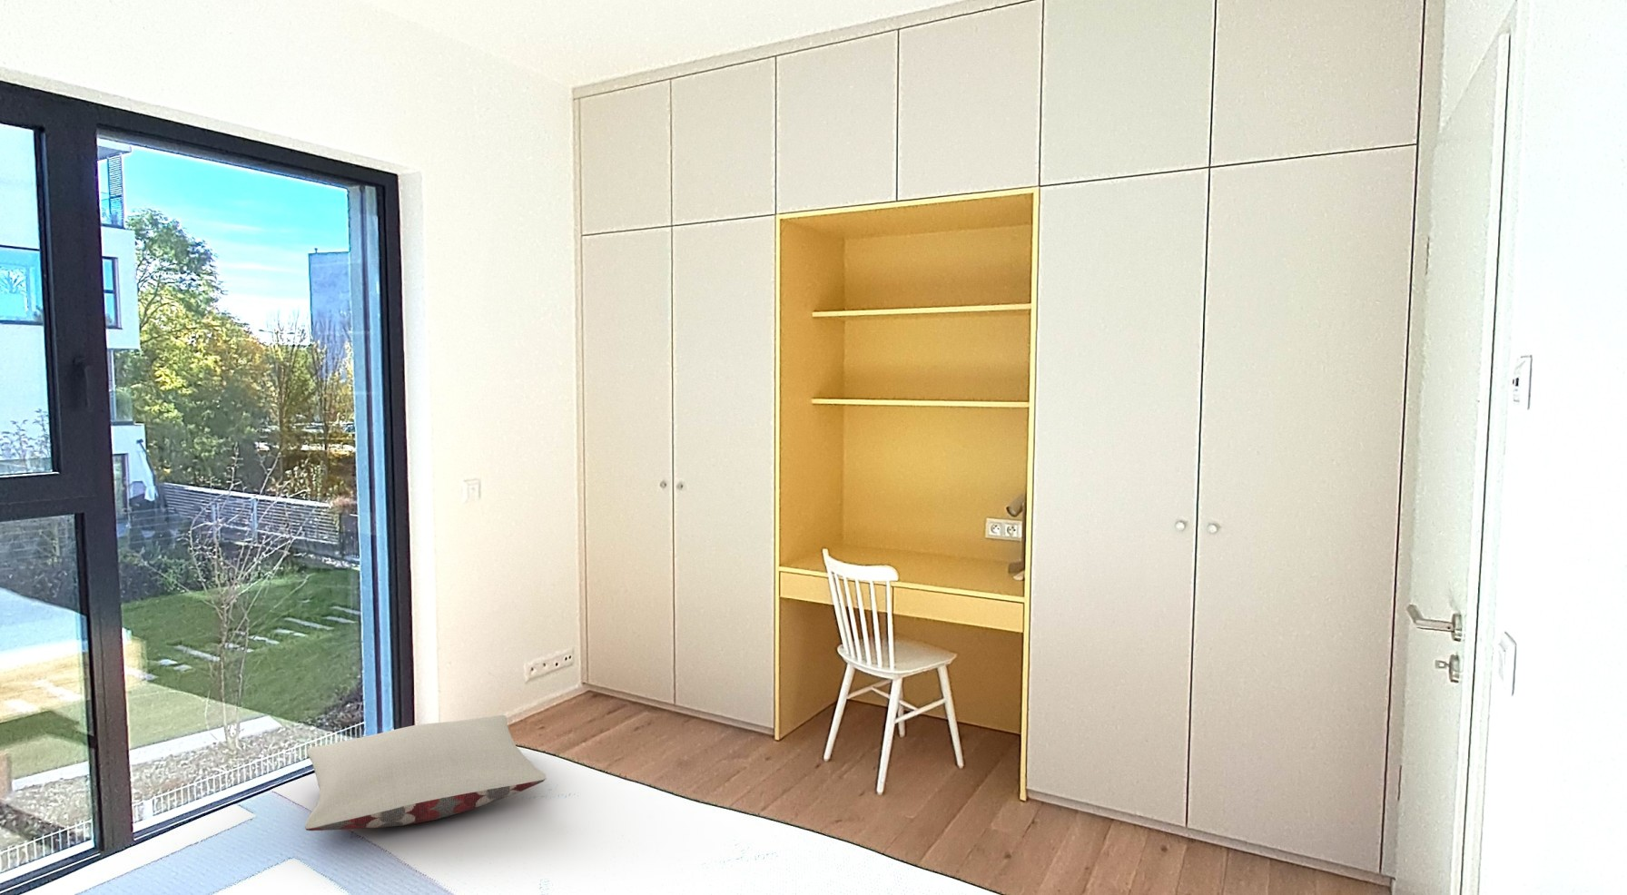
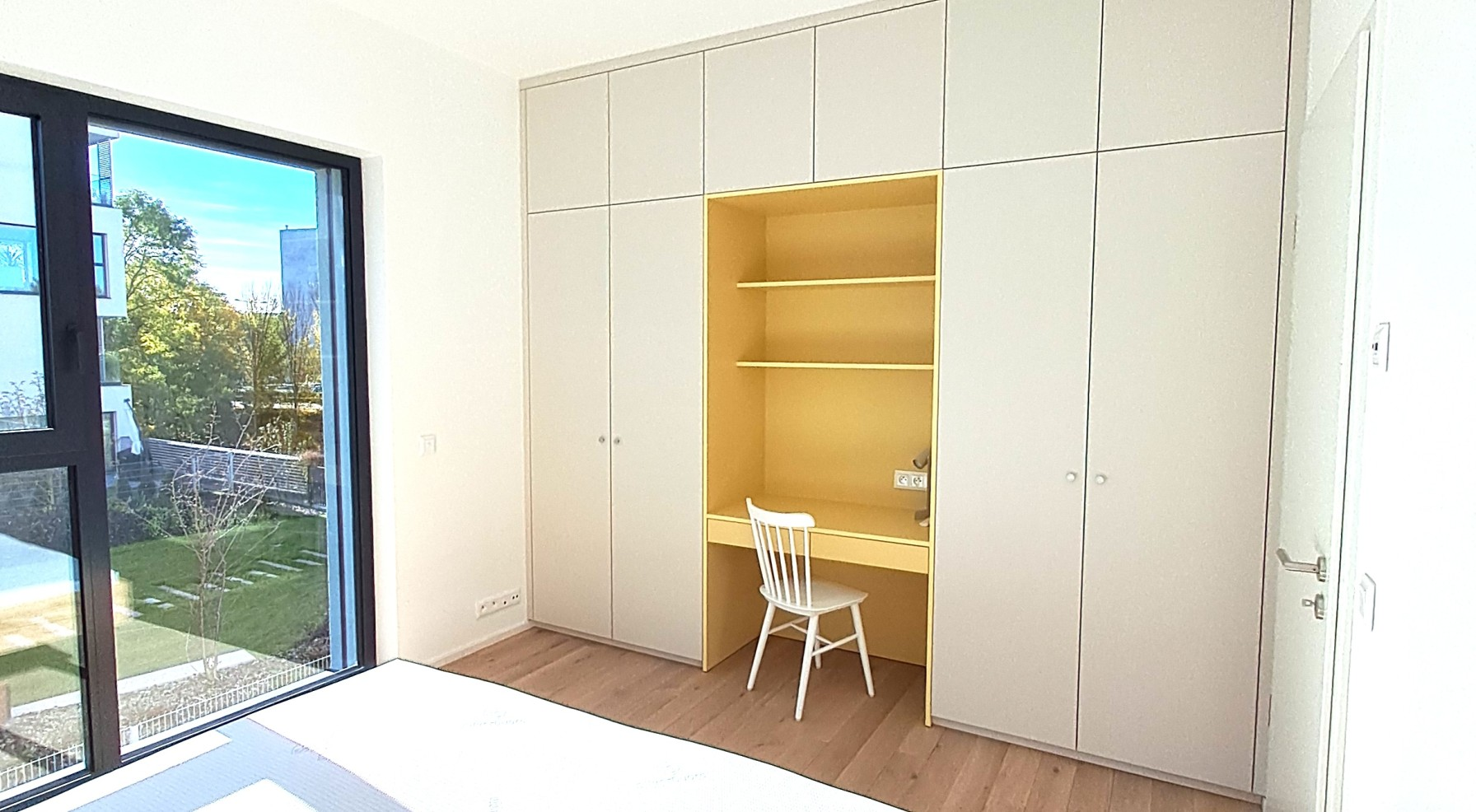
- pillow [304,714,547,831]
